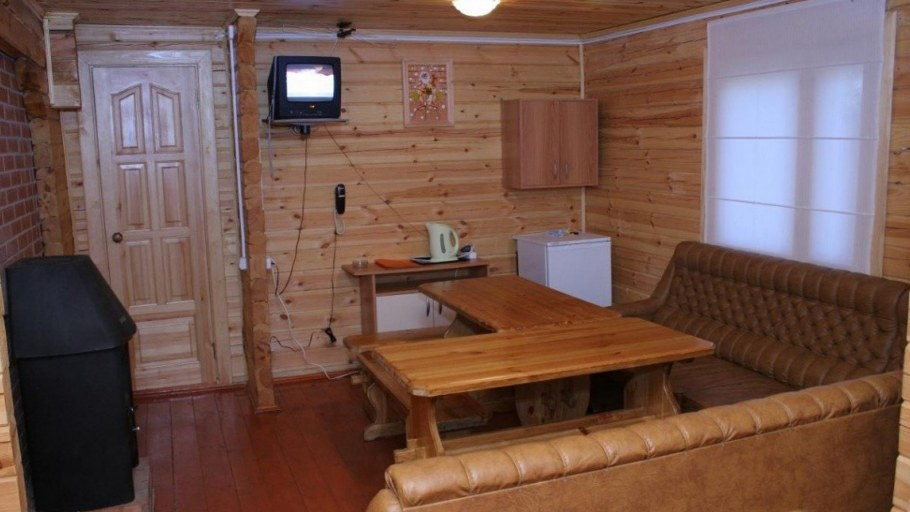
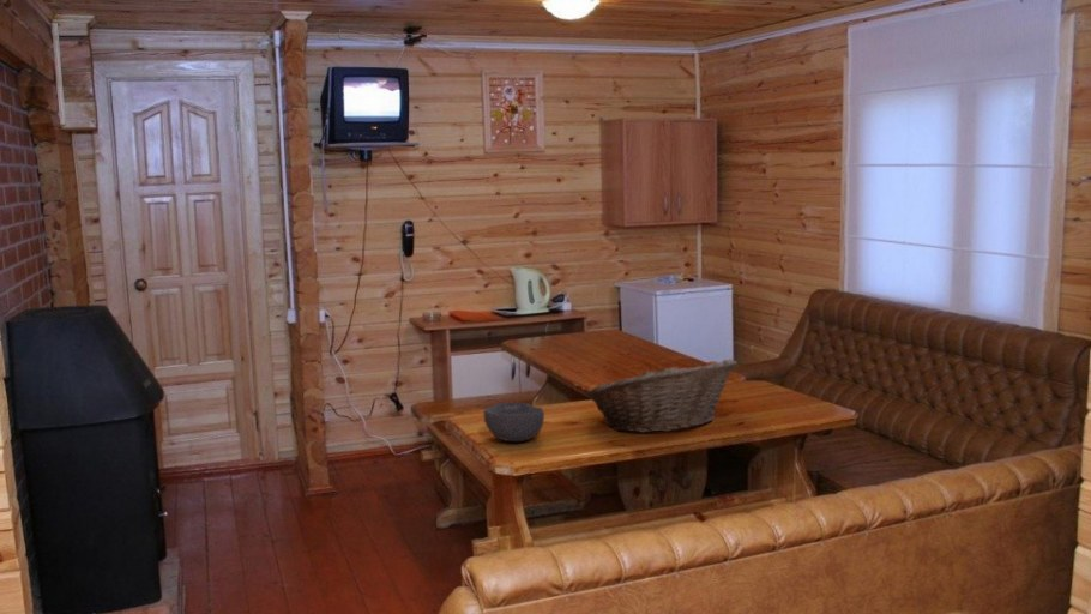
+ fruit basket [585,357,739,434]
+ bowl [482,401,546,443]
